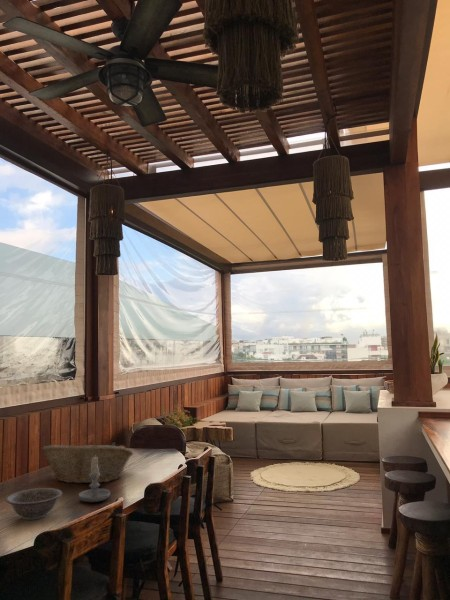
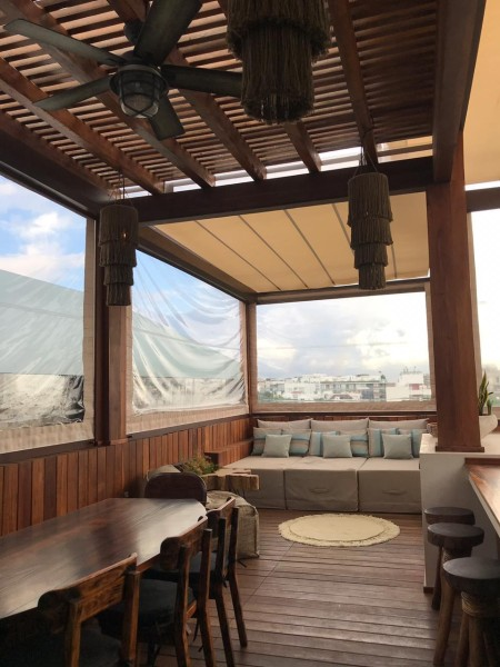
- decorative bowl [5,487,64,521]
- candle [77,455,111,503]
- fruit basket [40,443,135,485]
